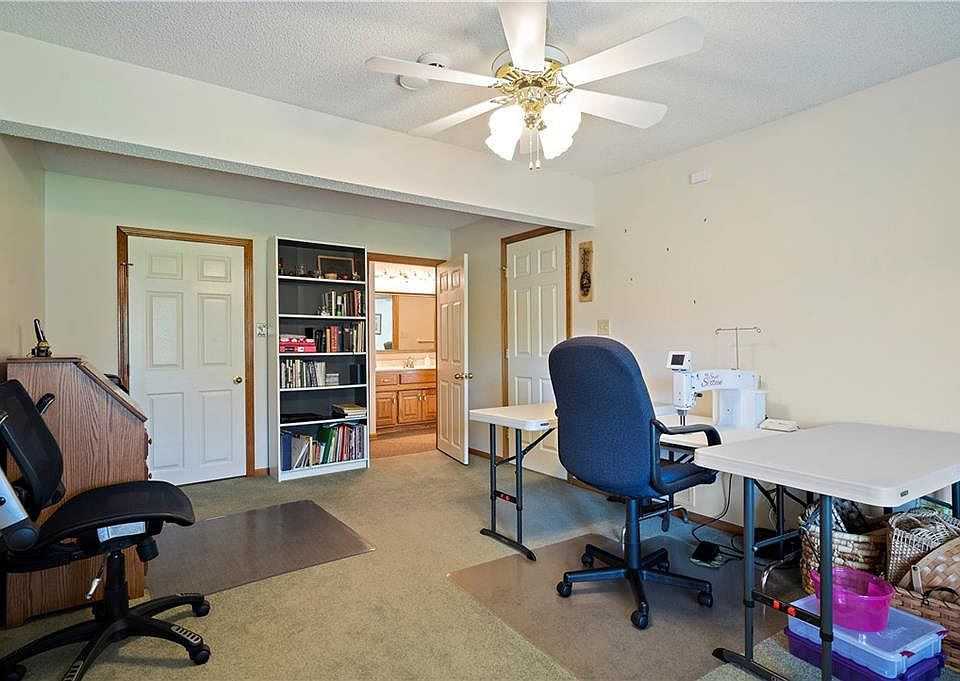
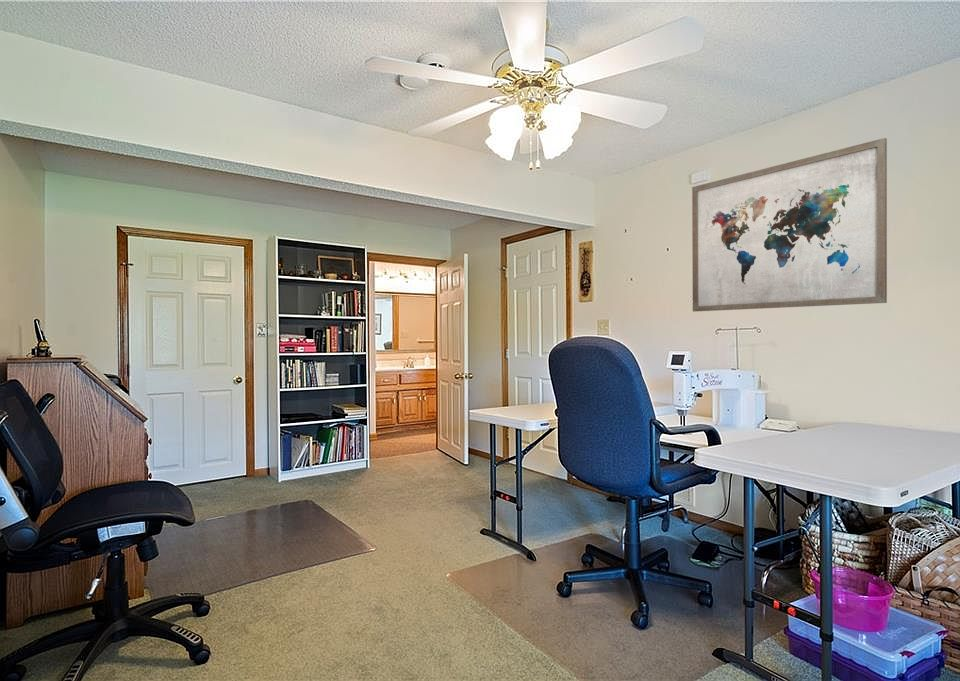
+ wall art [691,137,888,312]
